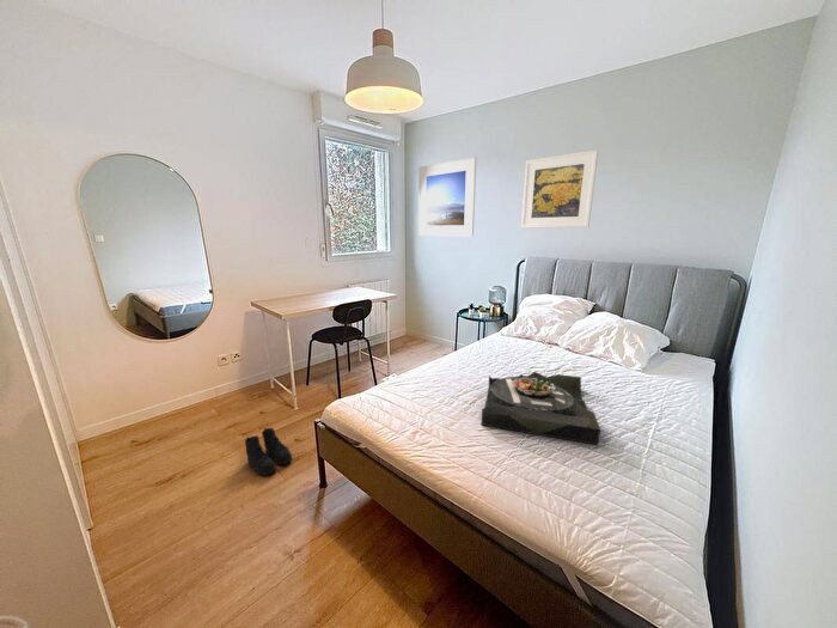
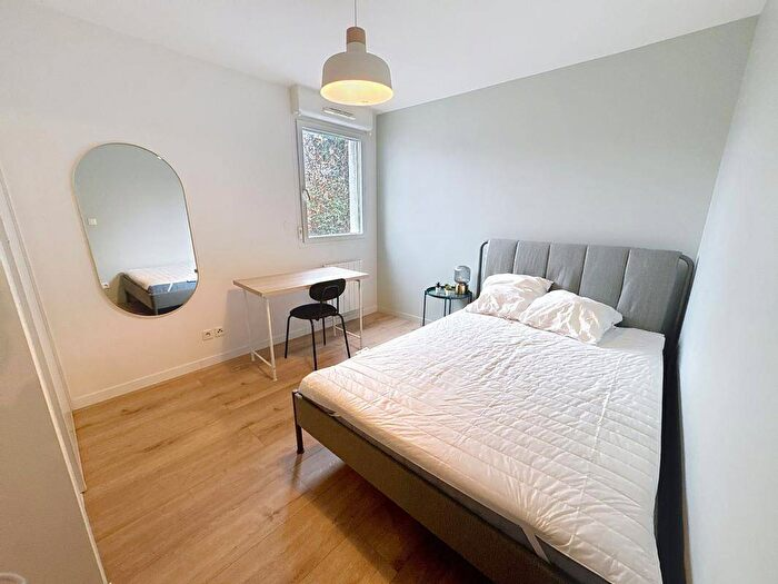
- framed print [417,156,477,237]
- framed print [520,148,599,230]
- serving tray [479,371,601,446]
- boots [244,427,293,476]
